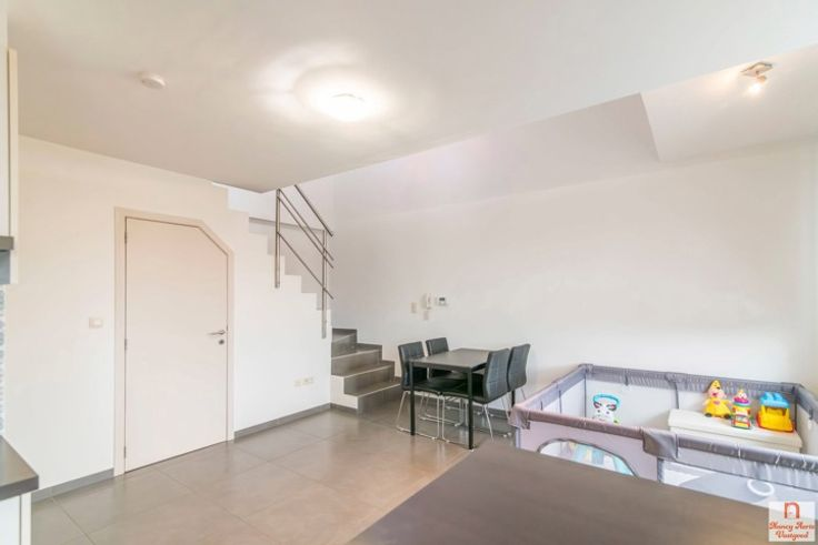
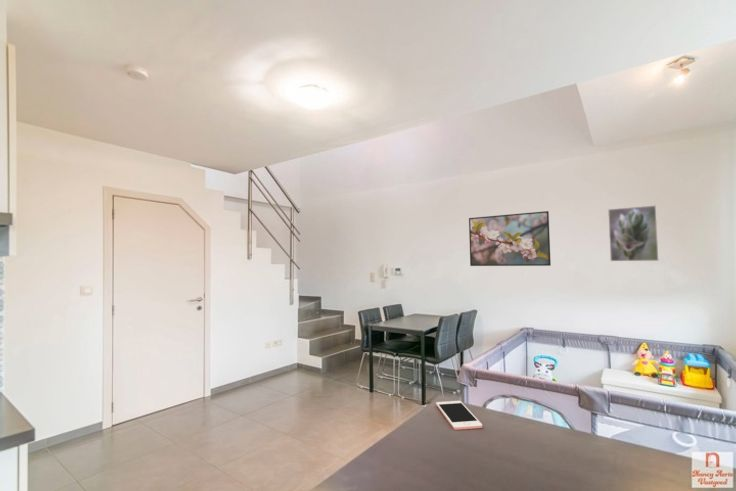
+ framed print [607,204,660,262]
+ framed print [468,210,552,267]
+ cell phone [435,400,483,431]
